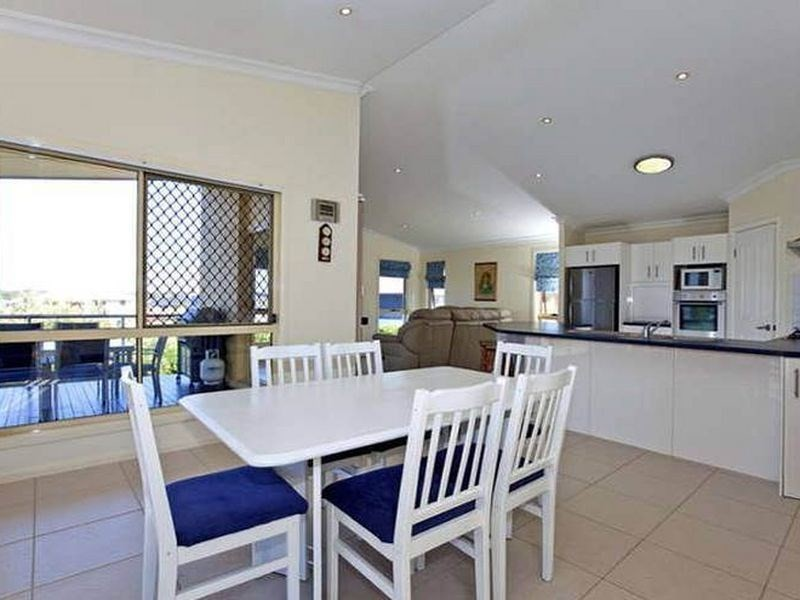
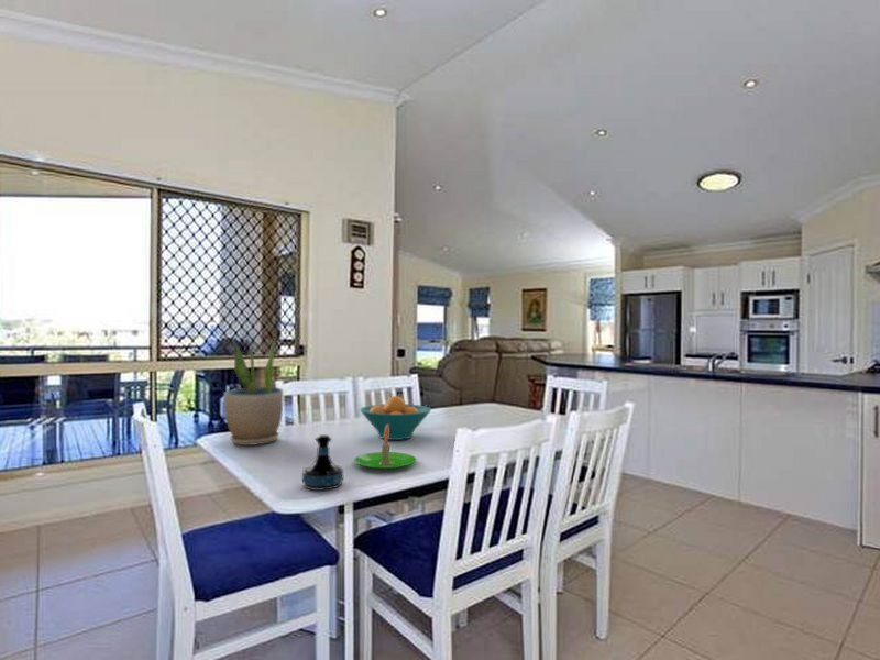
+ potted plant [223,336,284,447]
+ tequila bottle [301,433,344,492]
+ fruit bowl [359,395,432,441]
+ candle [353,425,418,470]
